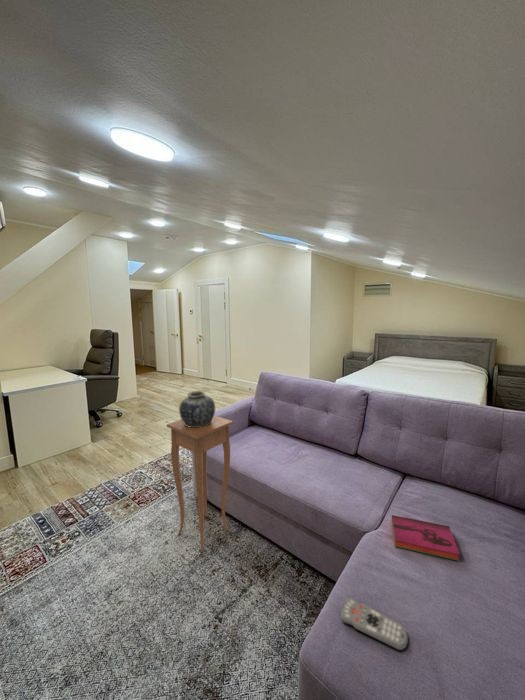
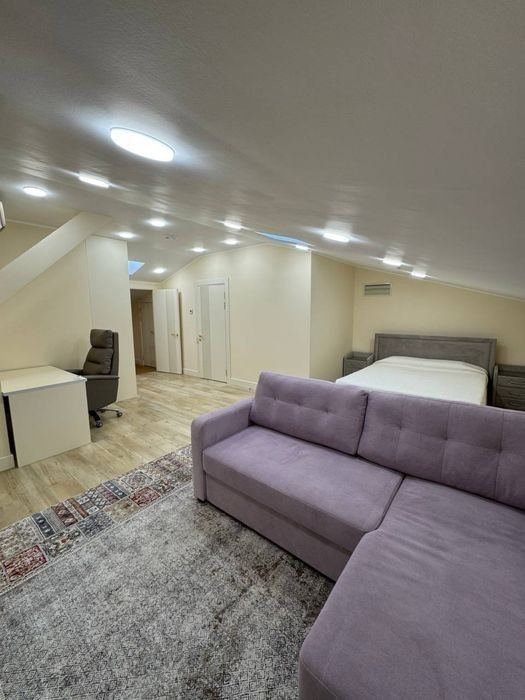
- hardback book [391,514,461,562]
- remote control [340,597,409,651]
- vase [178,390,216,427]
- side table [166,415,234,552]
